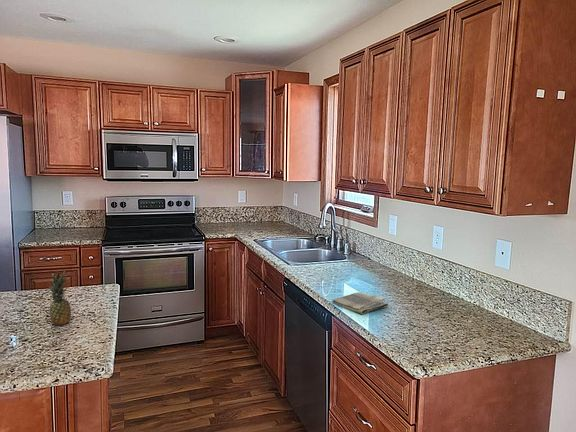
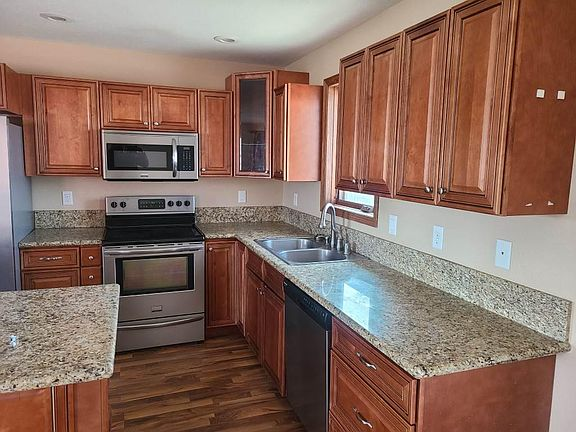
- dish towel [331,291,389,315]
- fruit [46,270,72,326]
